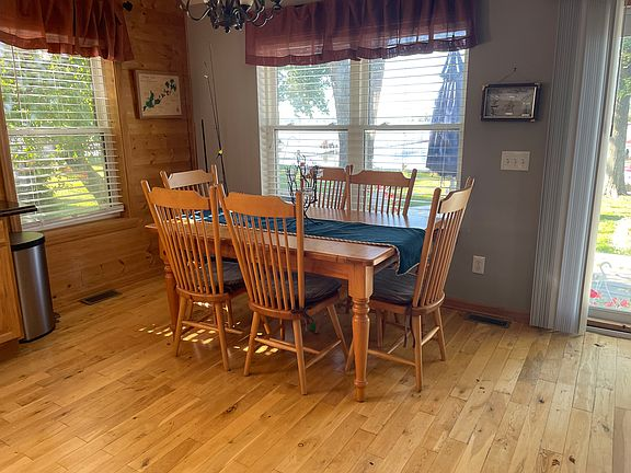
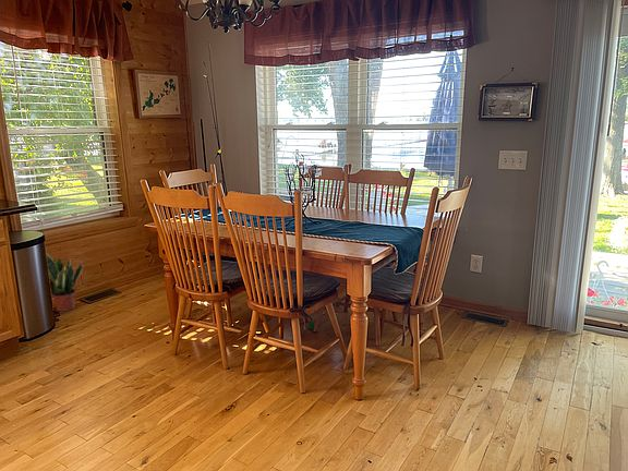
+ potted plant [45,252,83,312]
